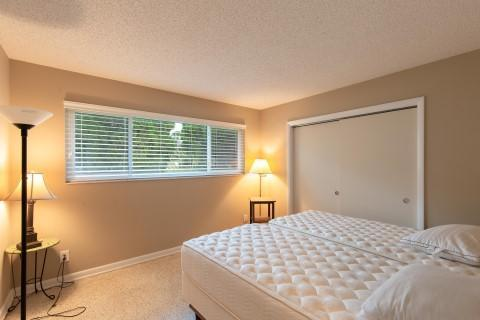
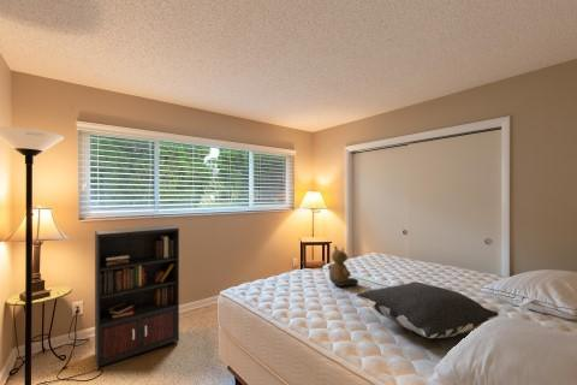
+ pillow [356,280,500,339]
+ bookcase [94,224,184,369]
+ bear [327,244,359,288]
